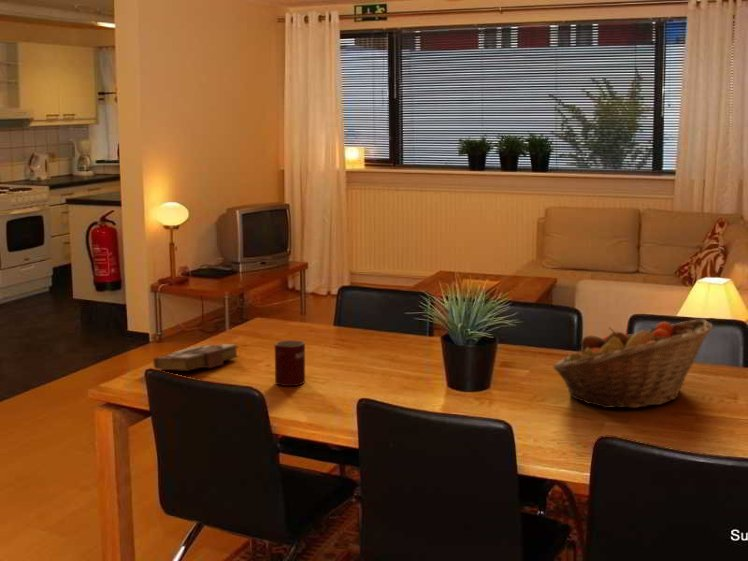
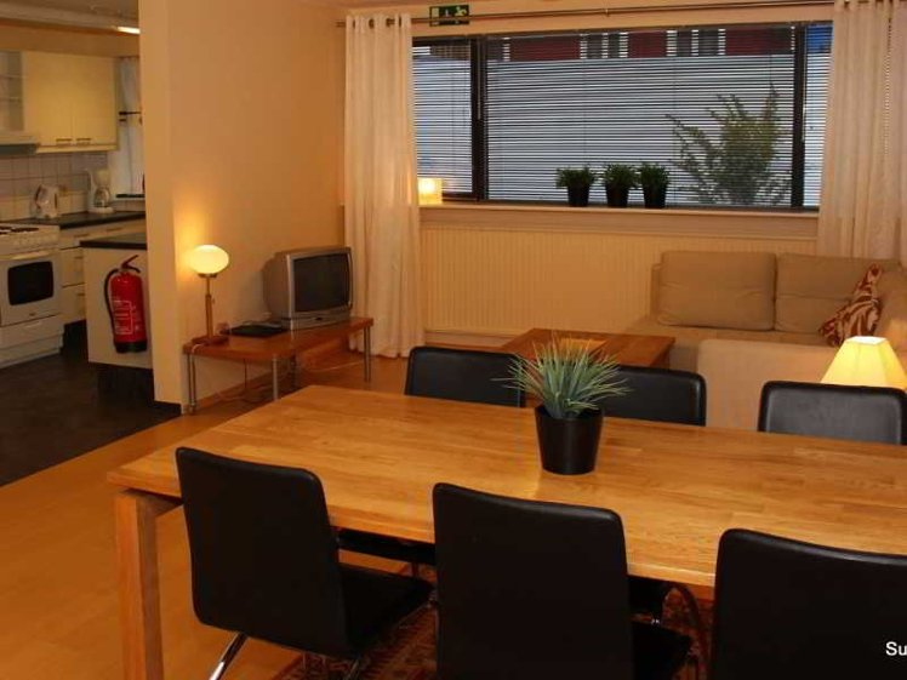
- fruit basket [552,318,714,409]
- book [152,343,240,372]
- mug [274,339,306,387]
